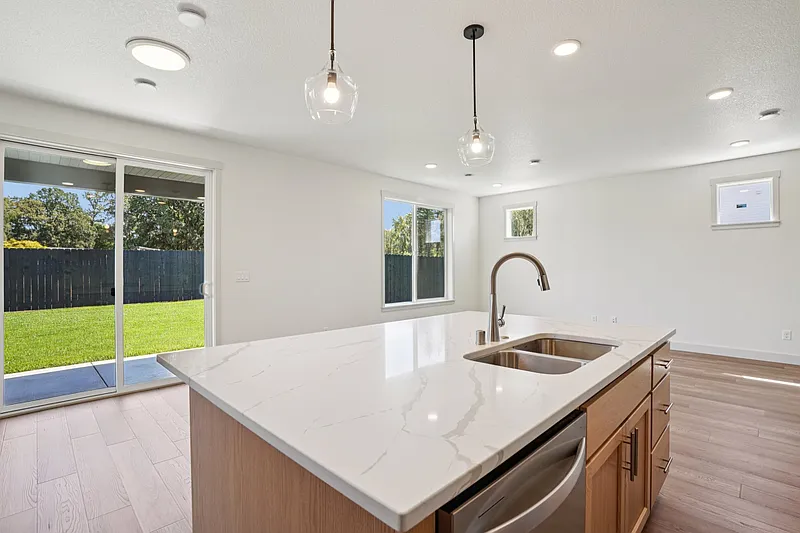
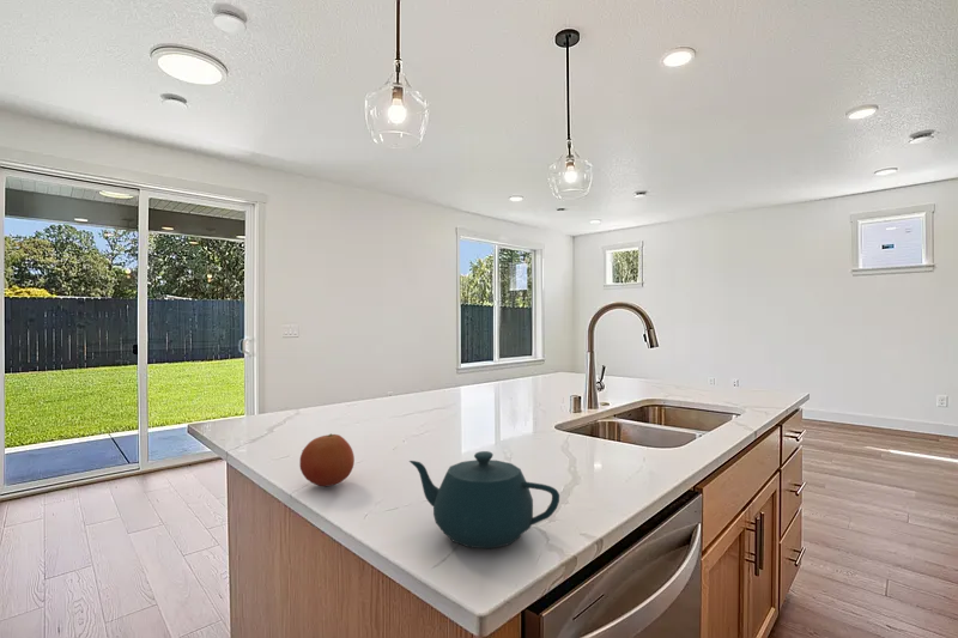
+ fruit [298,432,356,487]
+ teapot [408,450,560,549]
